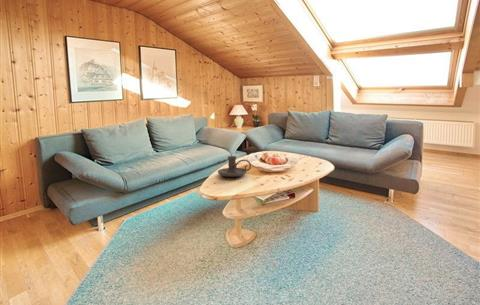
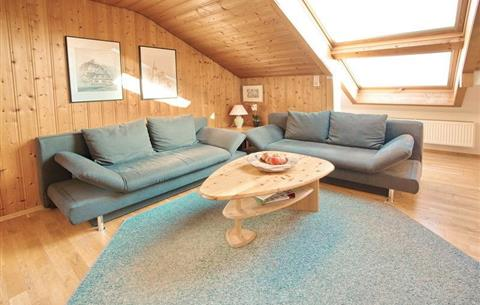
- candle holder [217,155,252,178]
